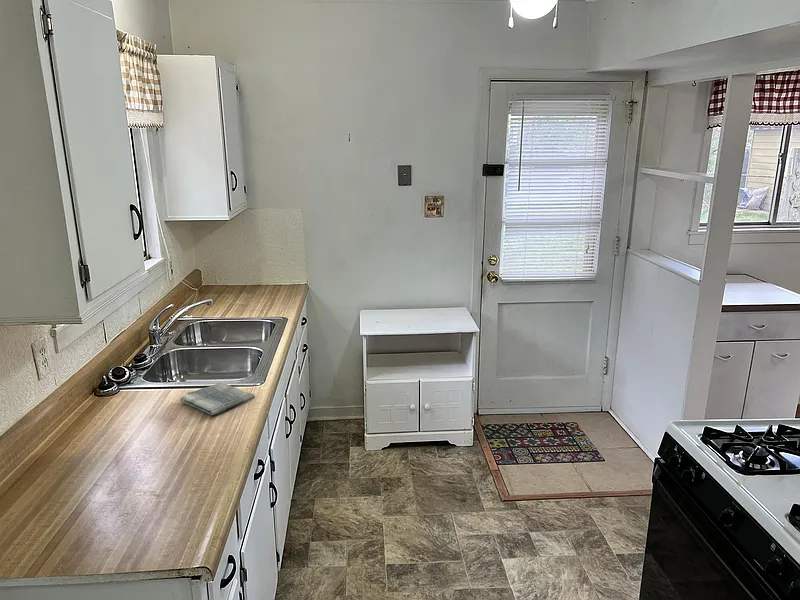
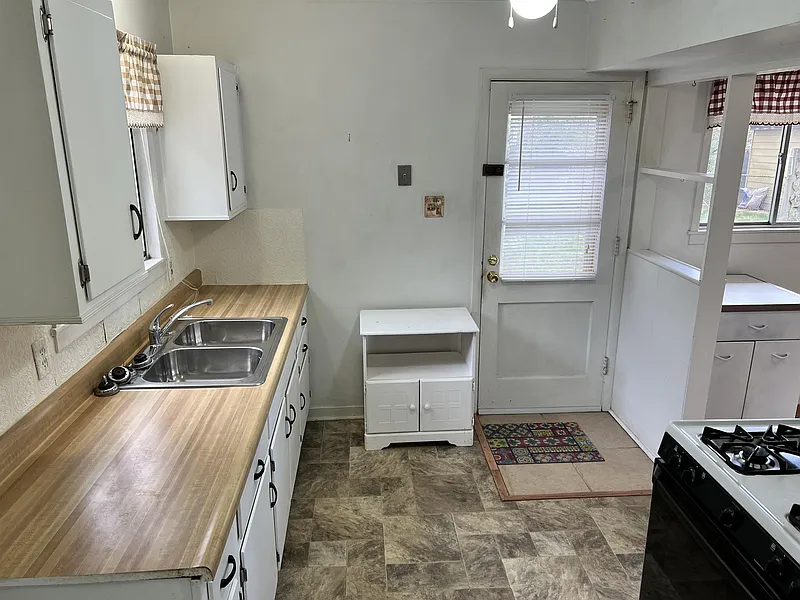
- dish towel [179,382,256,416]
